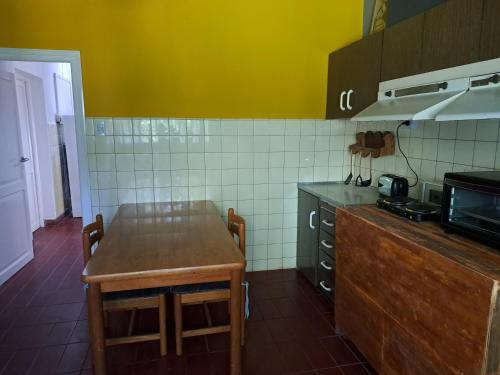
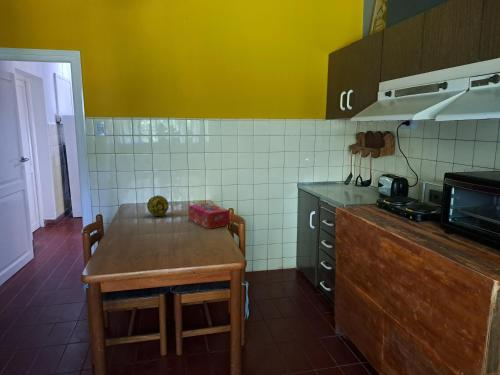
+ tissue box [188,202,230,230]
+ decorative ball [146,194,170,217]
